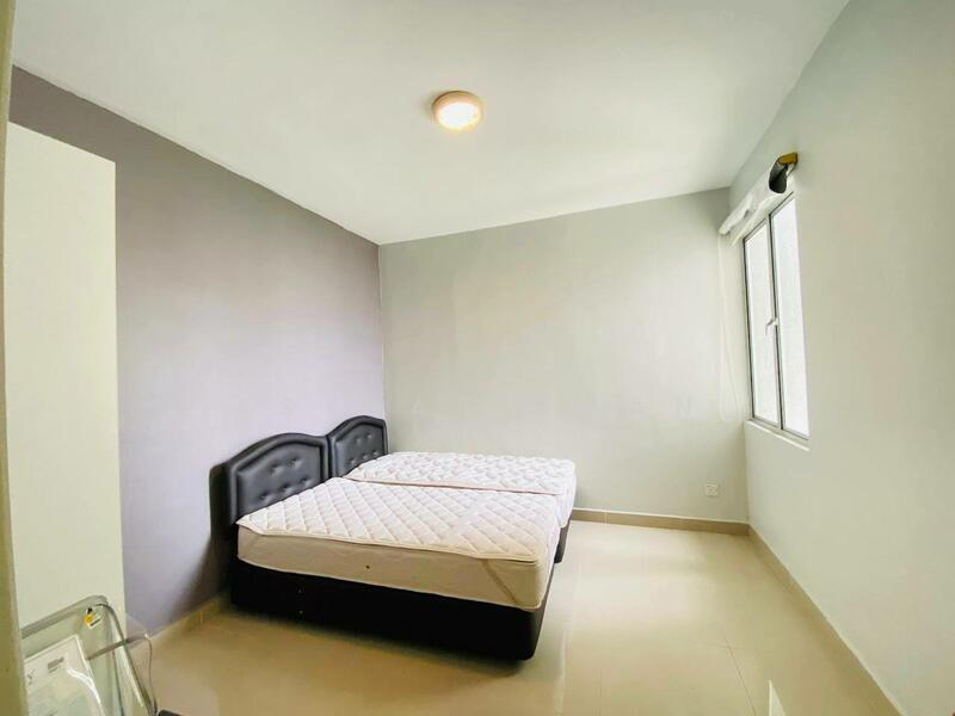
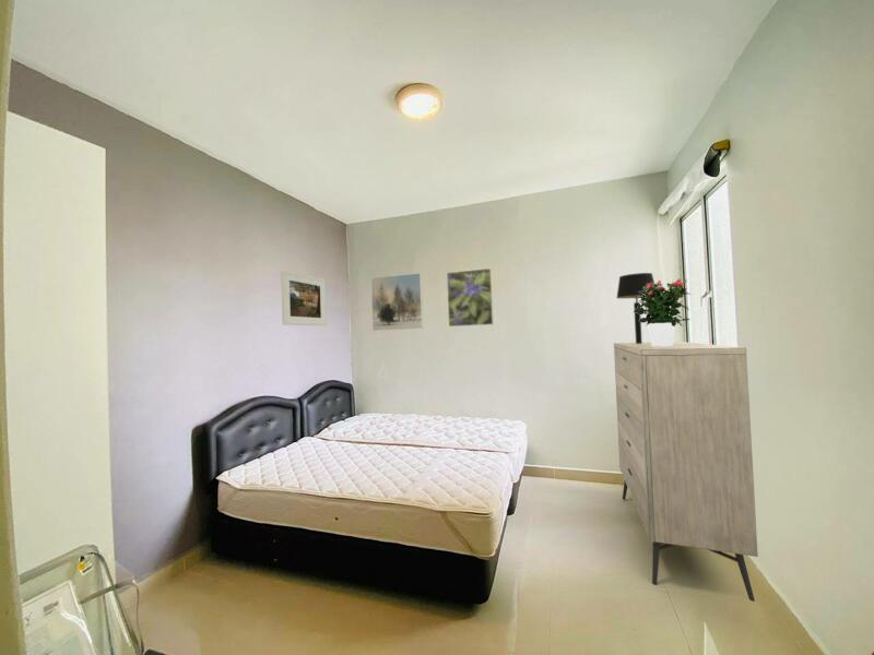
+ potted flower [633,277,692,346]
+ dresser [613,341,759,603]
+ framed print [370,272,424,332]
+ table lamp [615,272,656,344]
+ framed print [446,267,495,327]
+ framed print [280,270,328,326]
